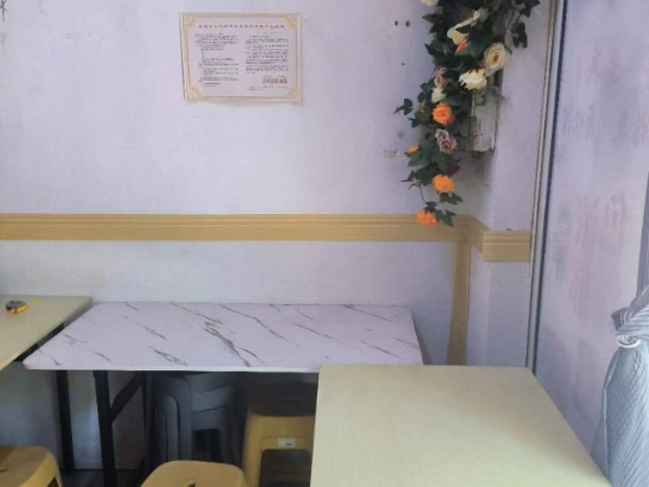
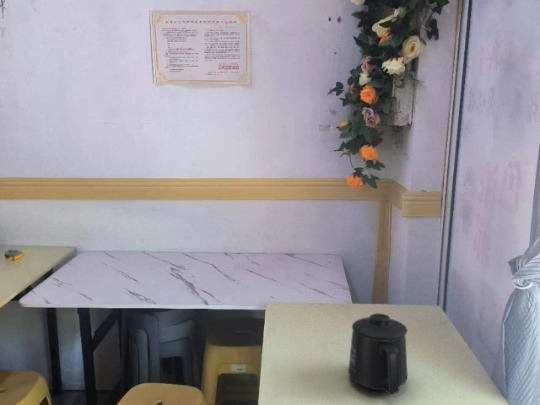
+ mug [347,313,409,395]
